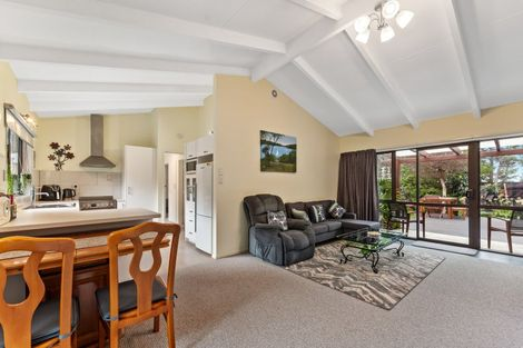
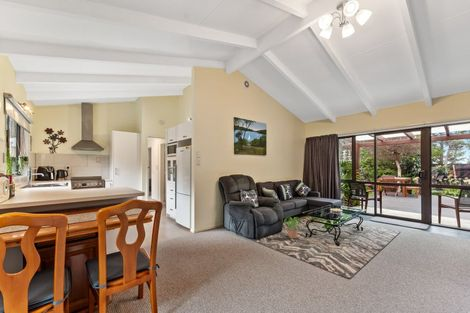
+ potted plant [283,216,302,239]
